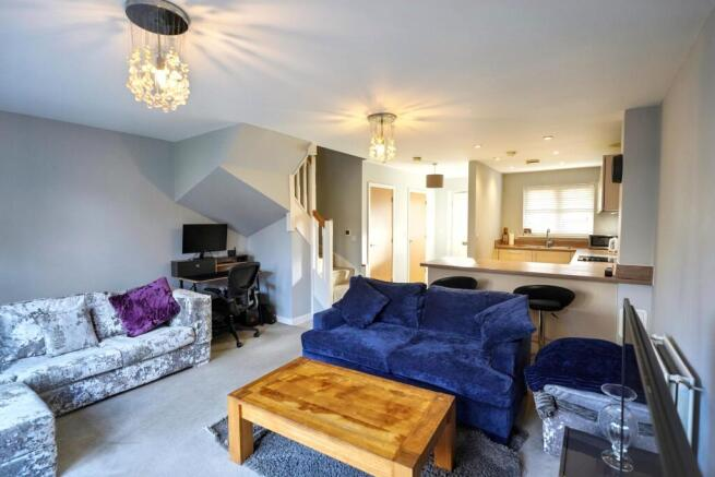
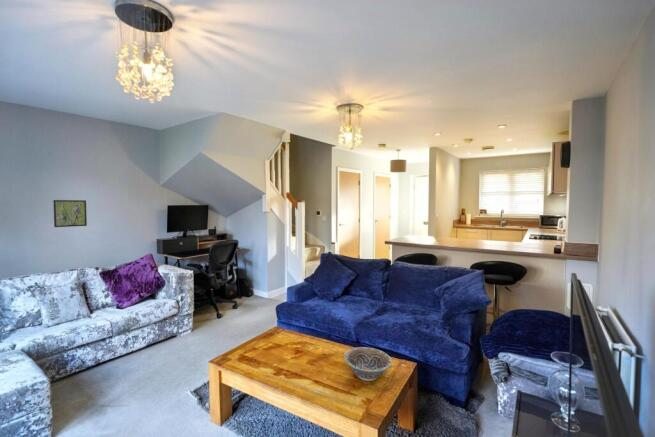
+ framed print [52,199,88,228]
+ decorative bowl [343,346,393,382]
